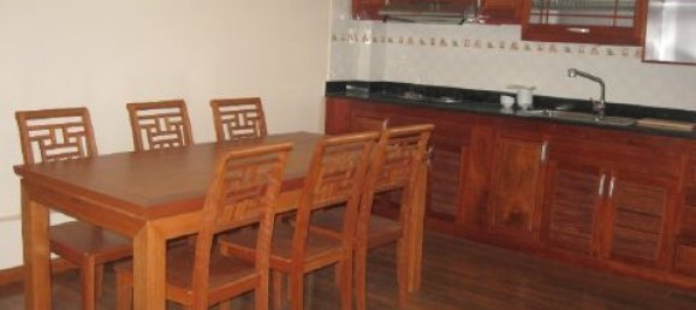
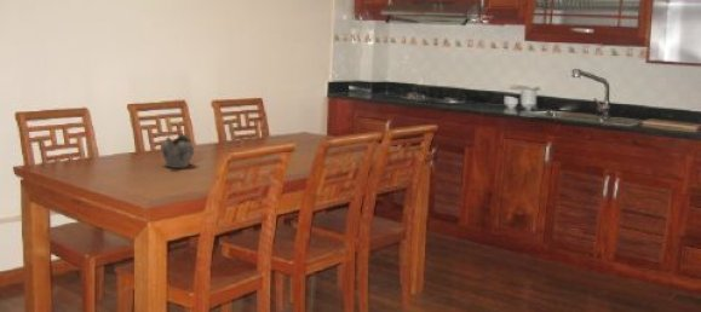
+ teapot [160,133,195,169]
